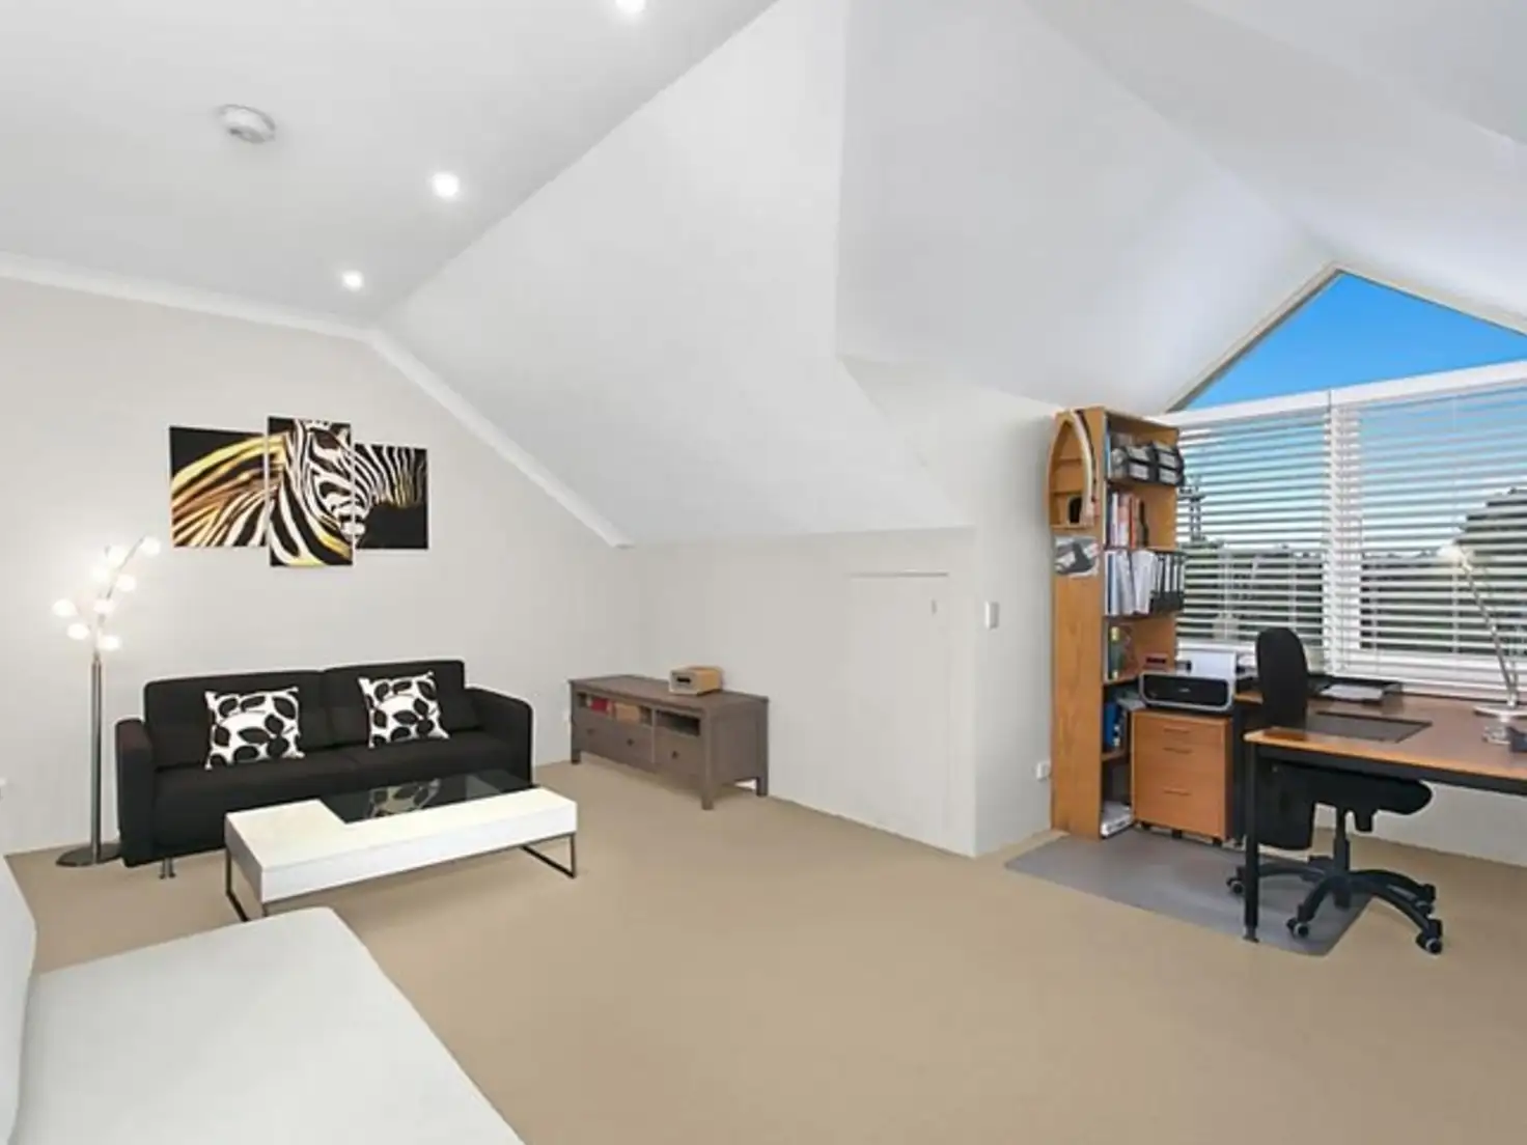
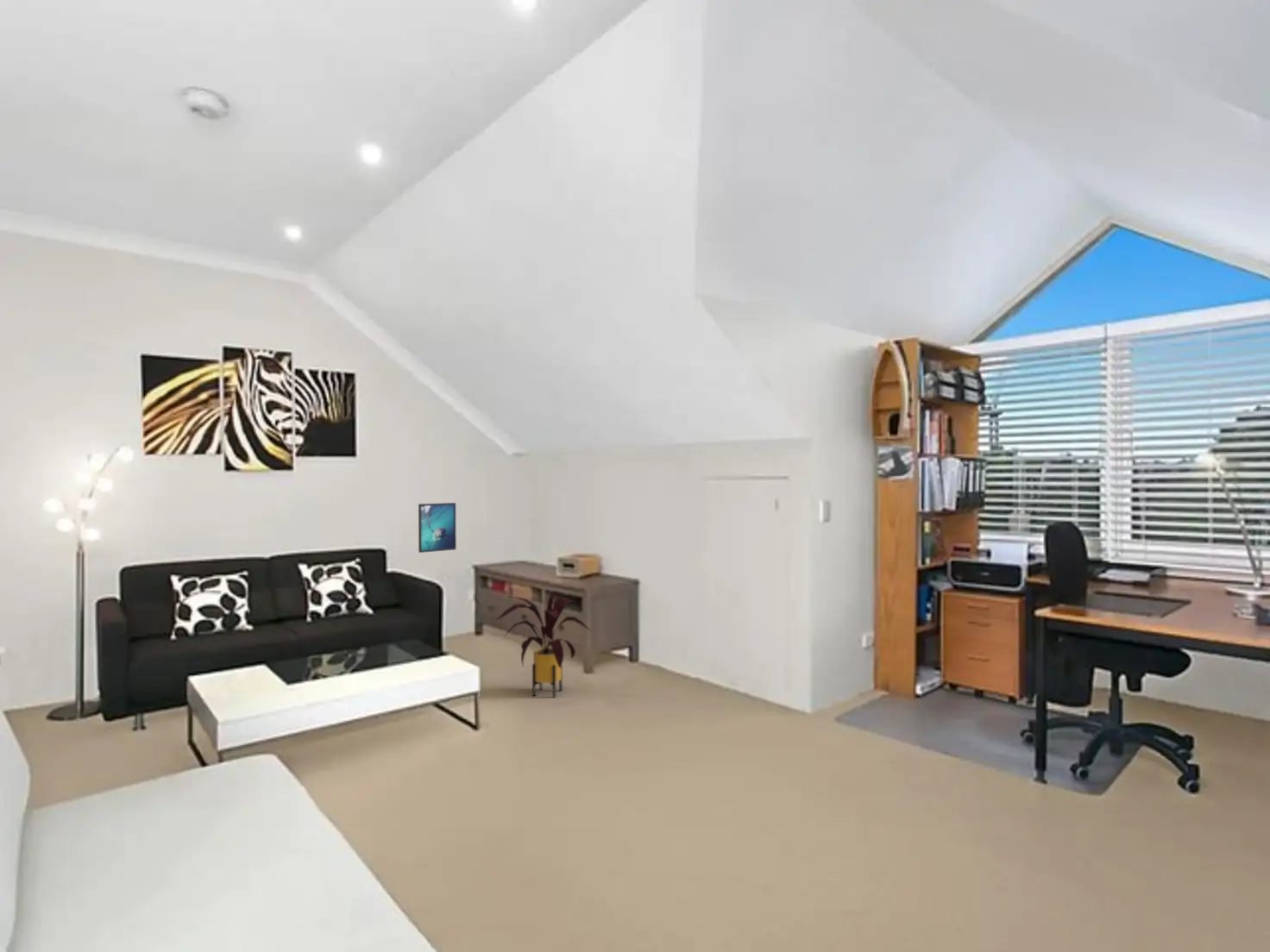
+ house plant [494,592,591,698]
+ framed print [418,502,457,554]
